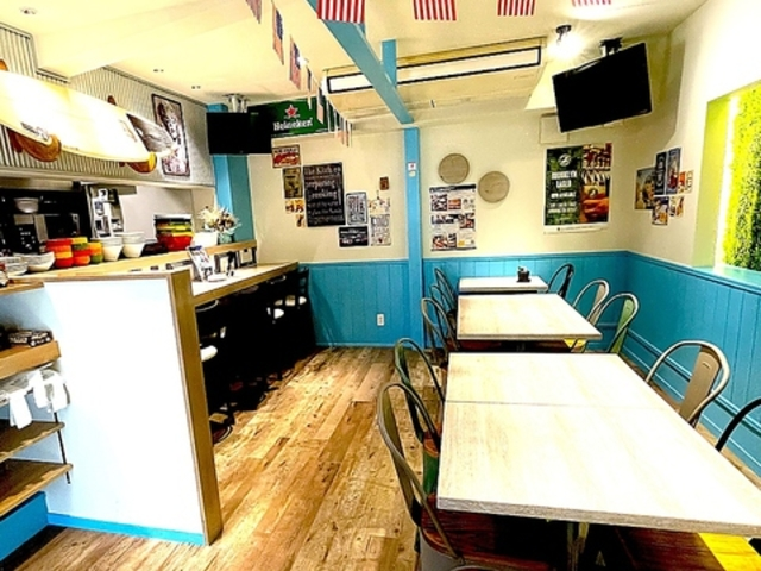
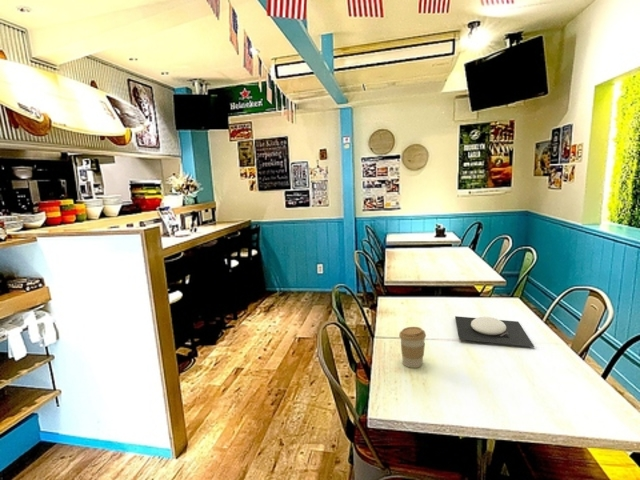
+ coffee cup [398,326,427,369]
+ plate [454,315,535,348]
